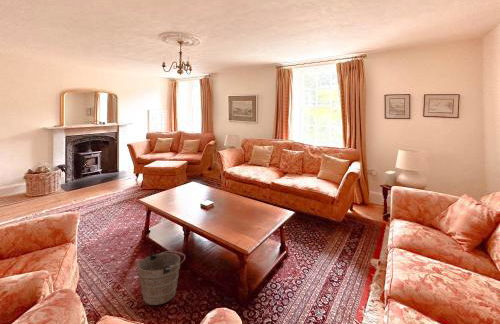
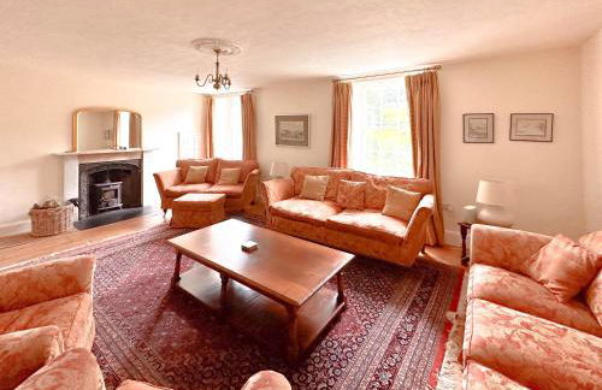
- bucket [136,250,186,306]
